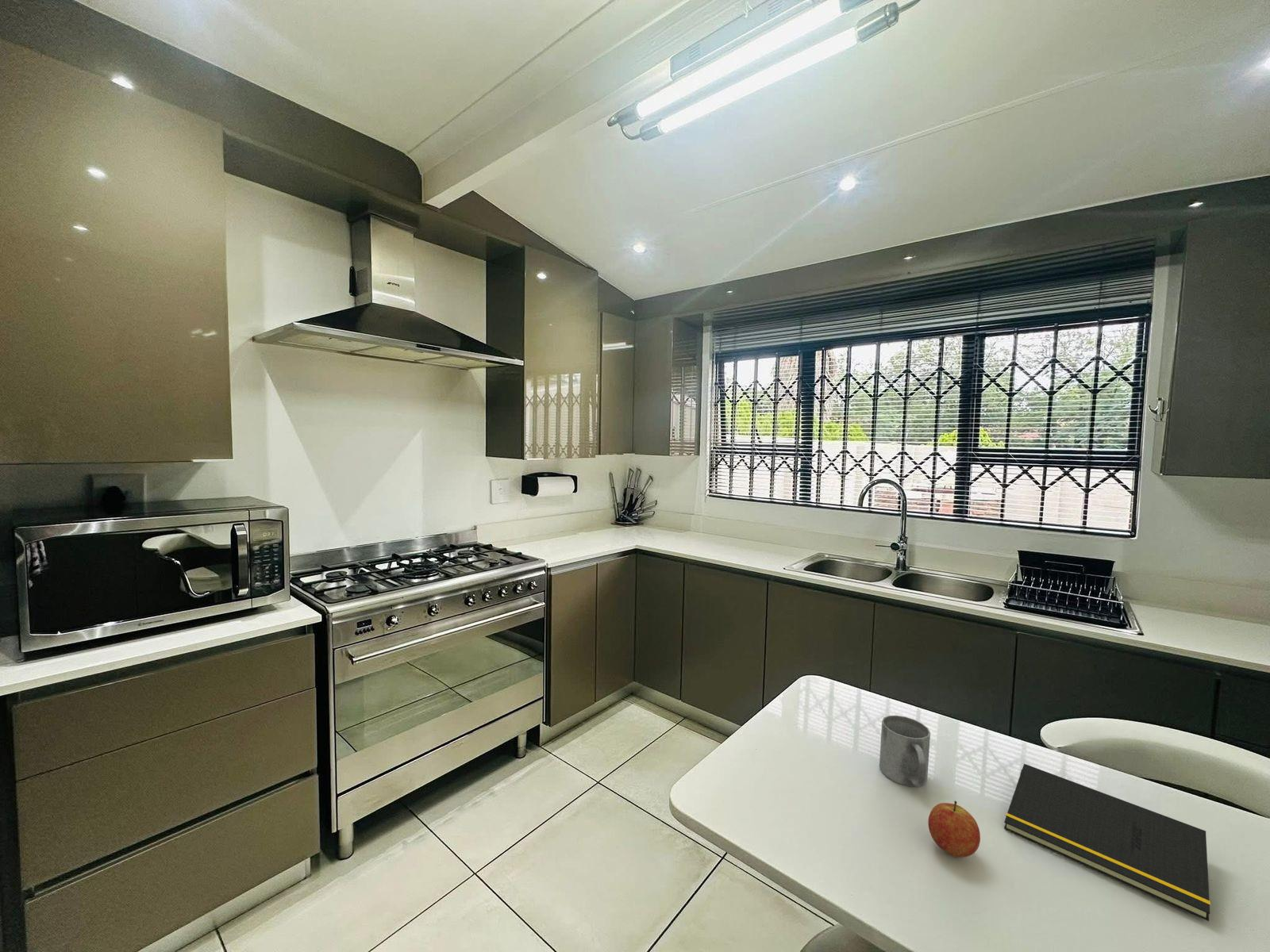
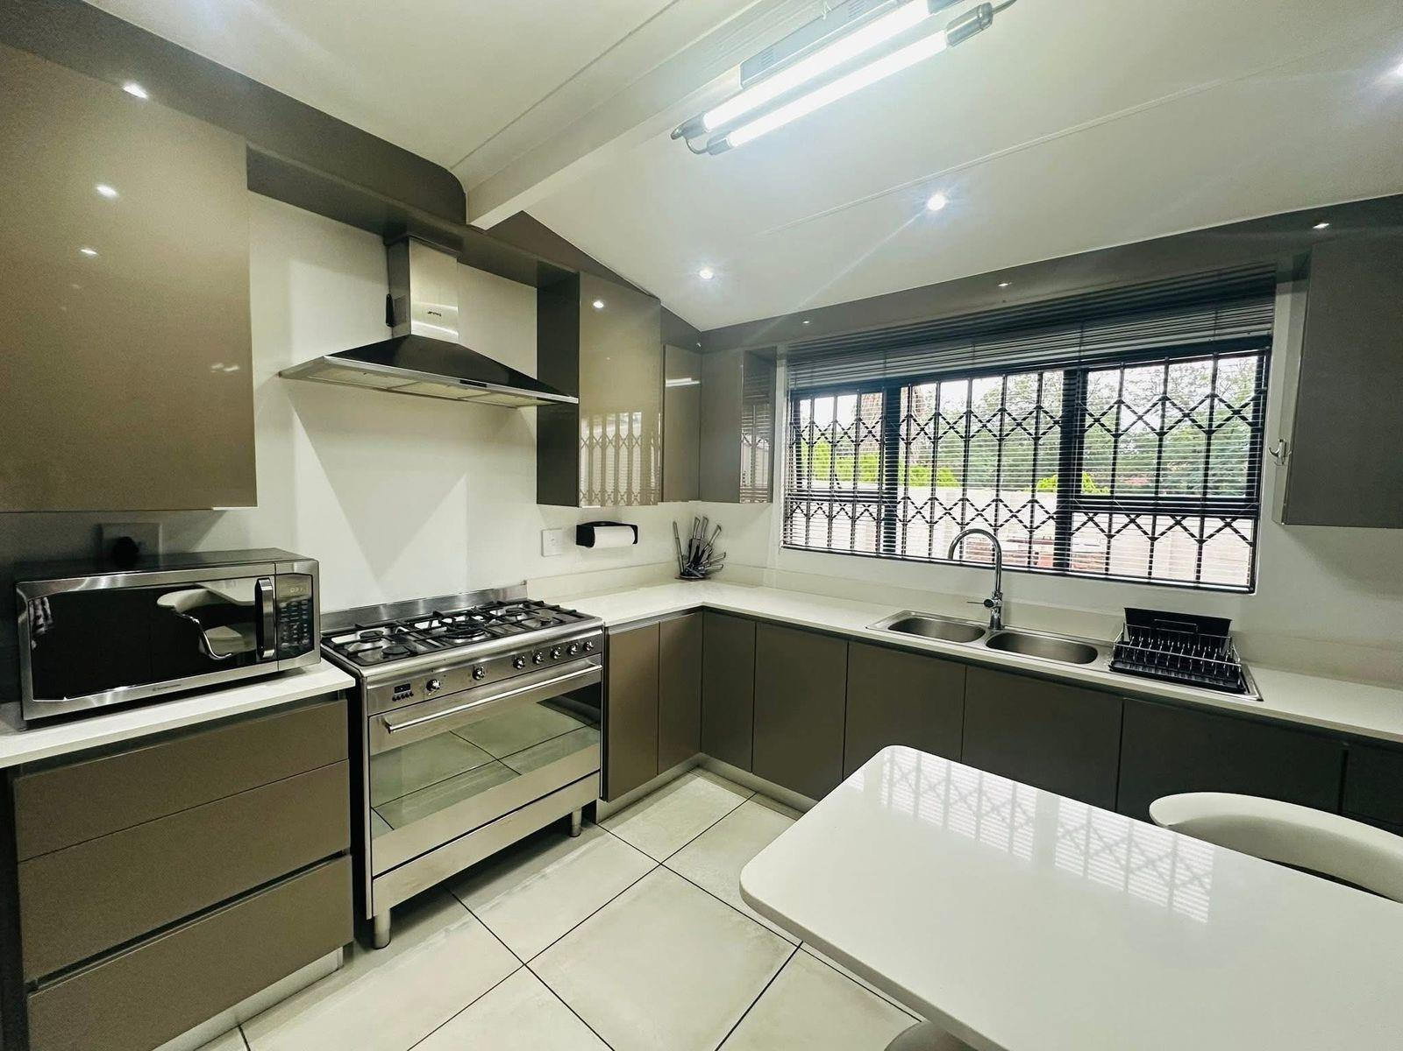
- mug [879,715,931,788]
- notepad [1003,763,1211,922]
- fruit [927,800,981,858]
